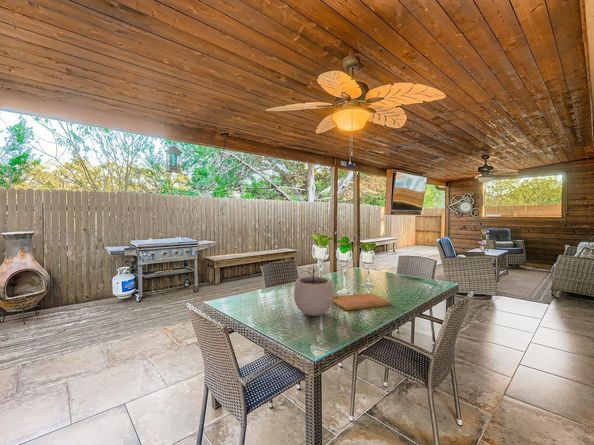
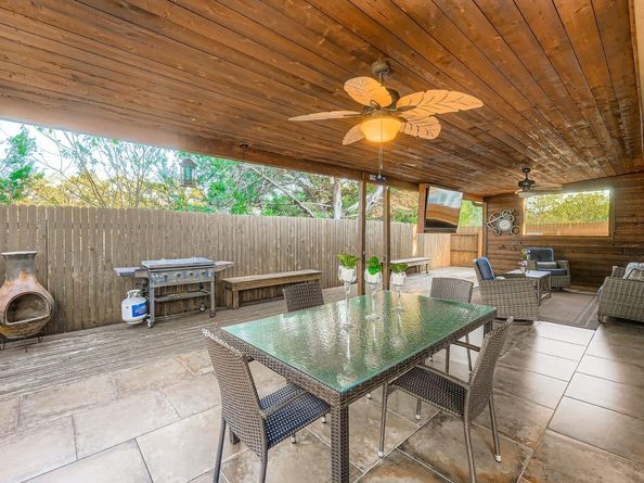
- plant pot [293,264,335,317]
- cutting board [332,292,392,311]
